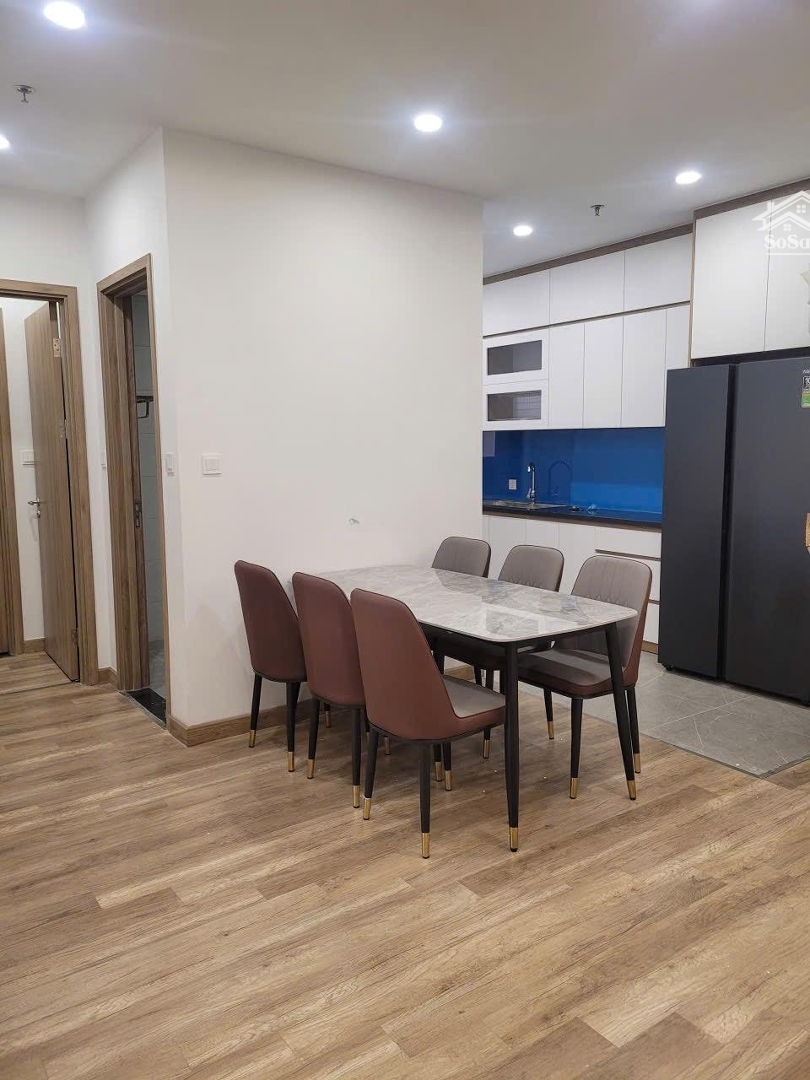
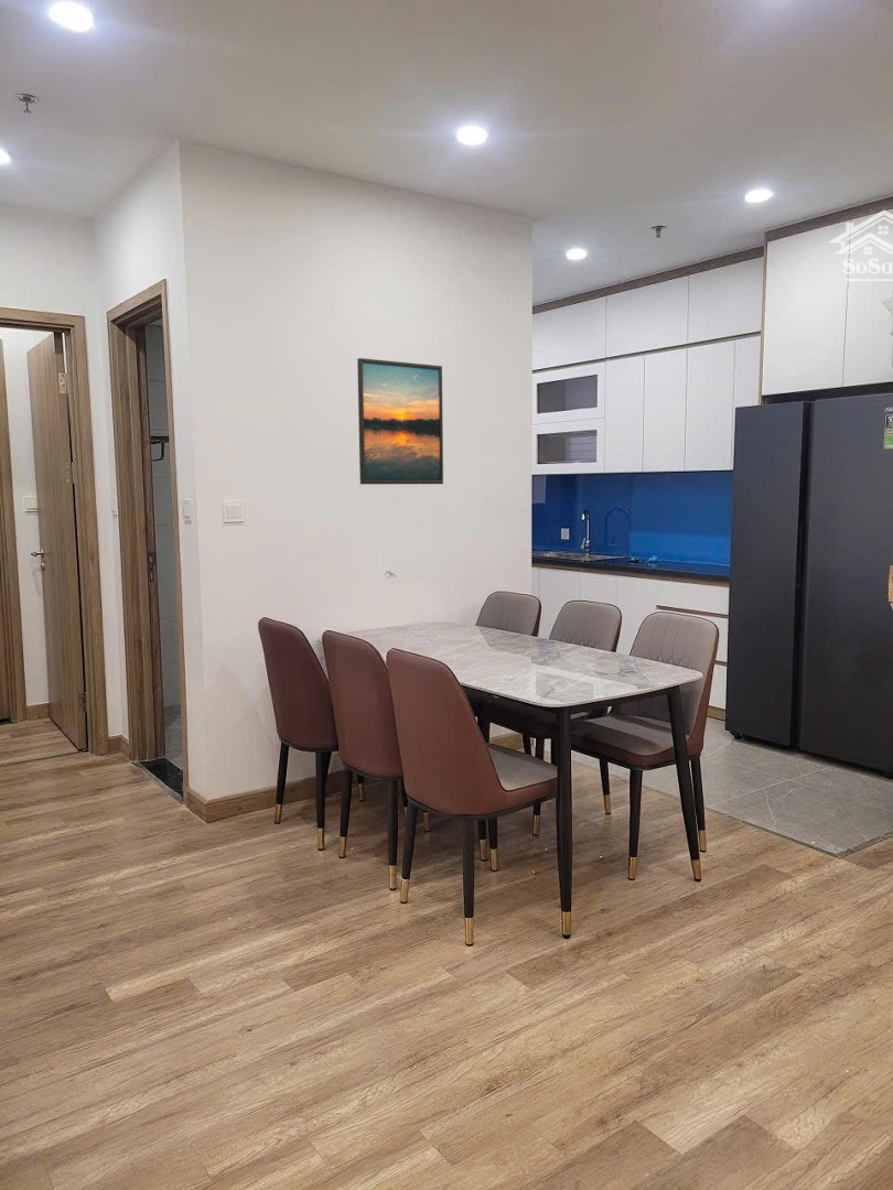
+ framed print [356,357,444,485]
